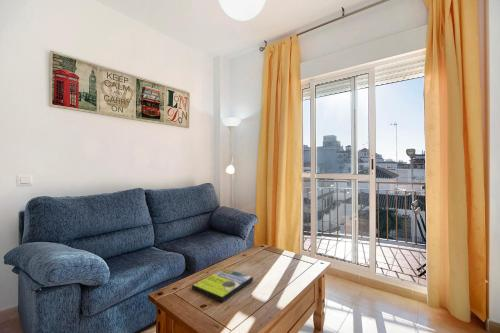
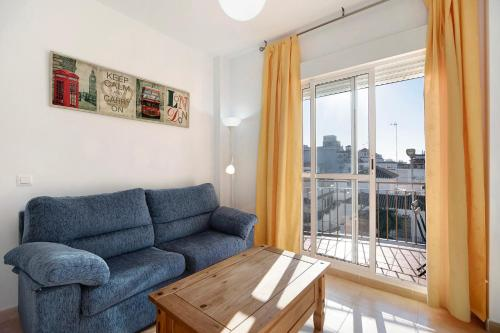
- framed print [191,267,254,303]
